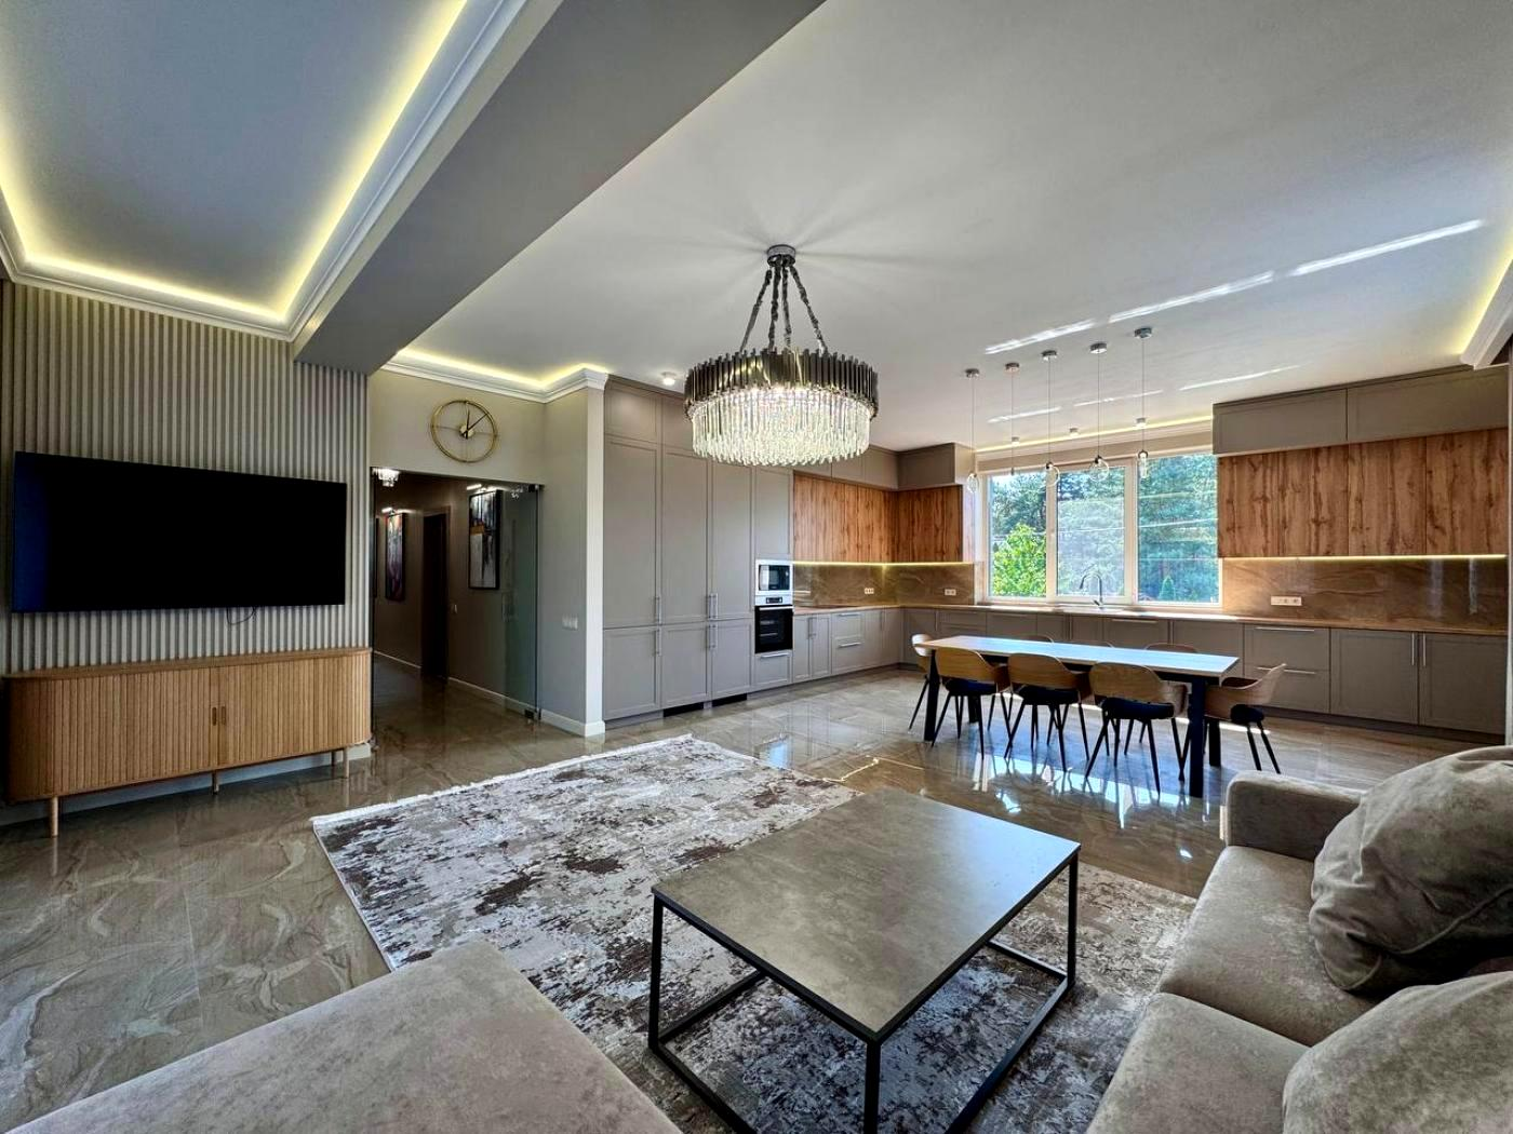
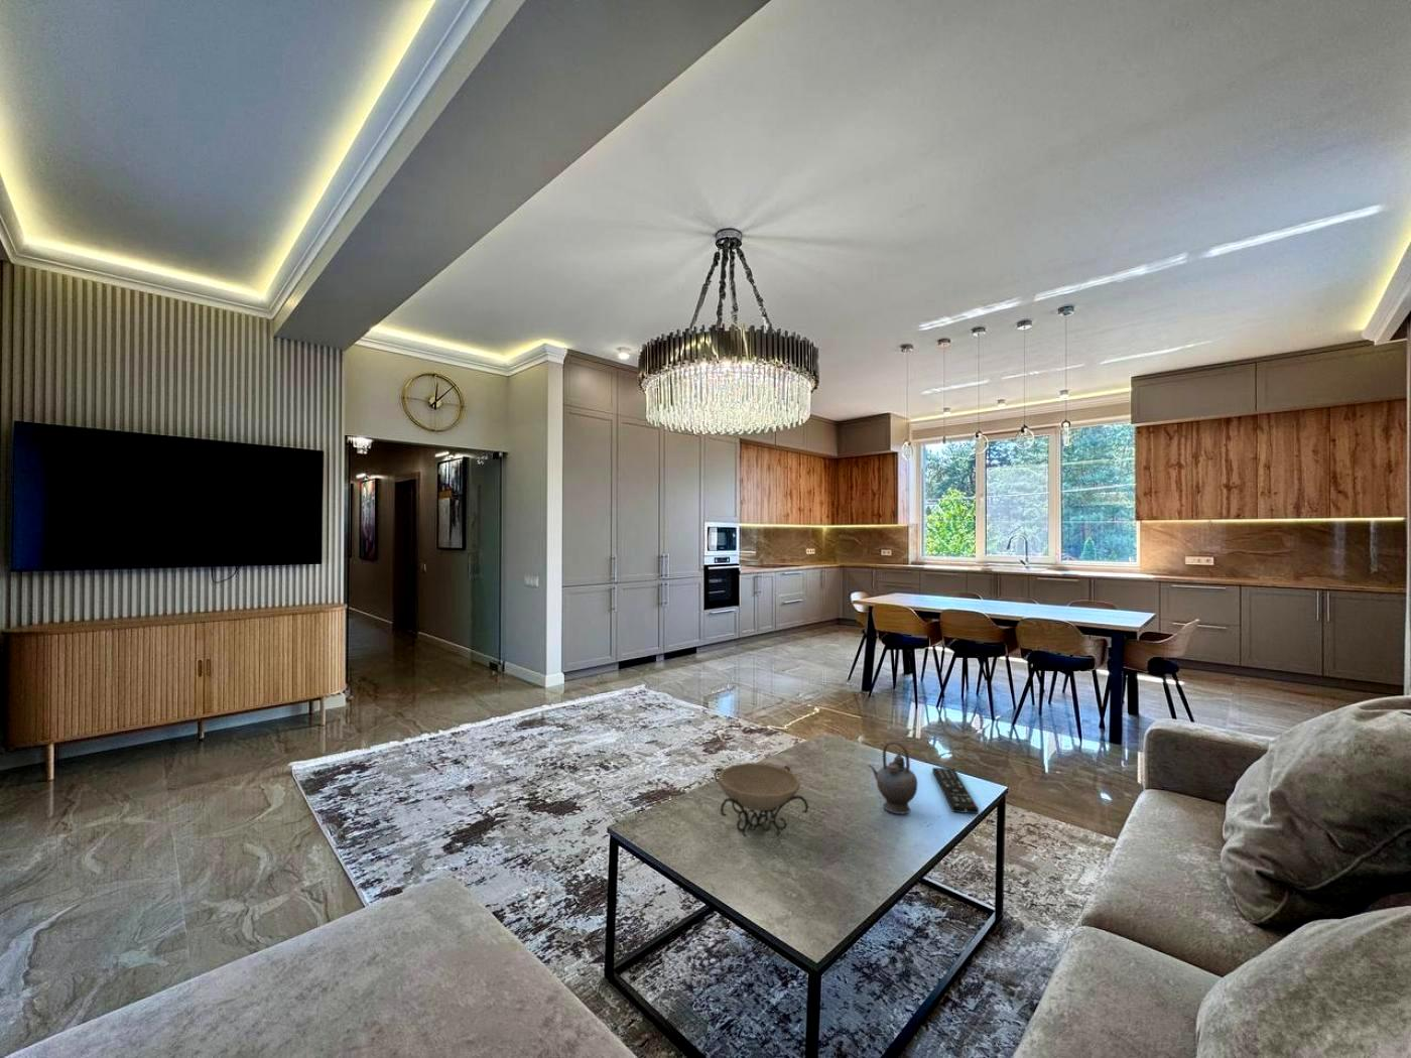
+ decorative bowl [712,761,809,838]
+ remote control [931,767,980,815]
+ teapot [868,739,918,815]
